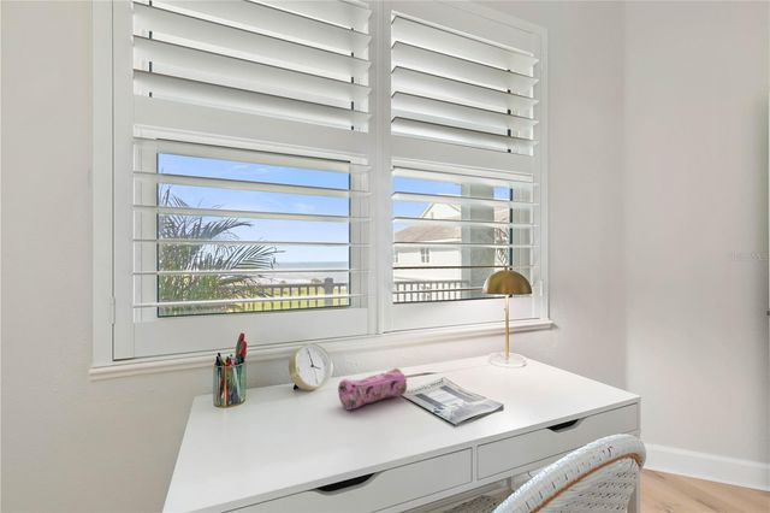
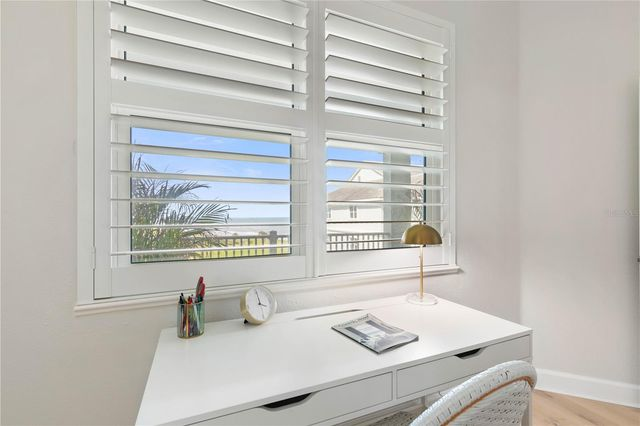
- pencil case [337,367,408,411]
